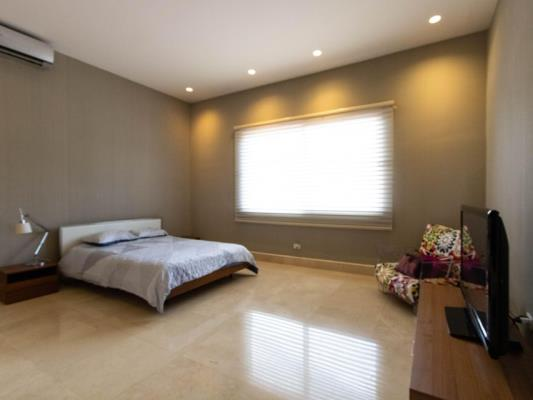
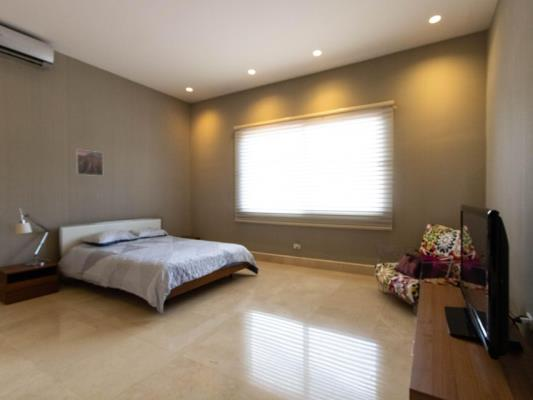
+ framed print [75,148,104,177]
